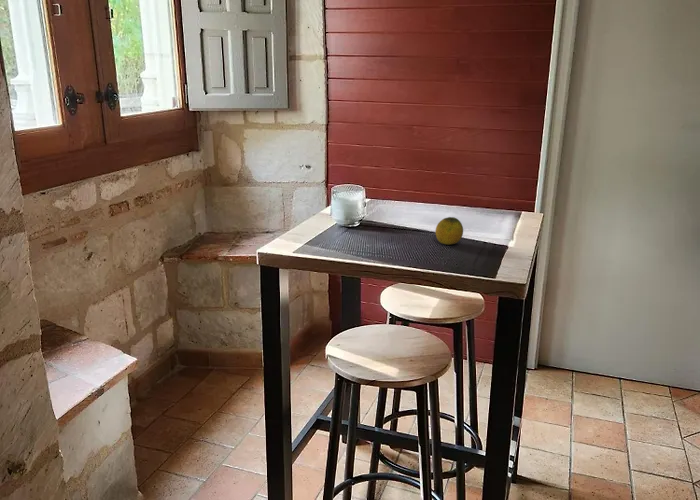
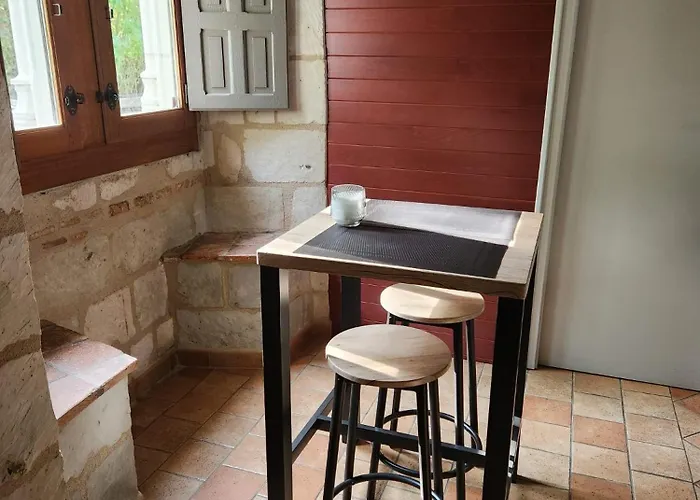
- fruit [434,216,464,246]
